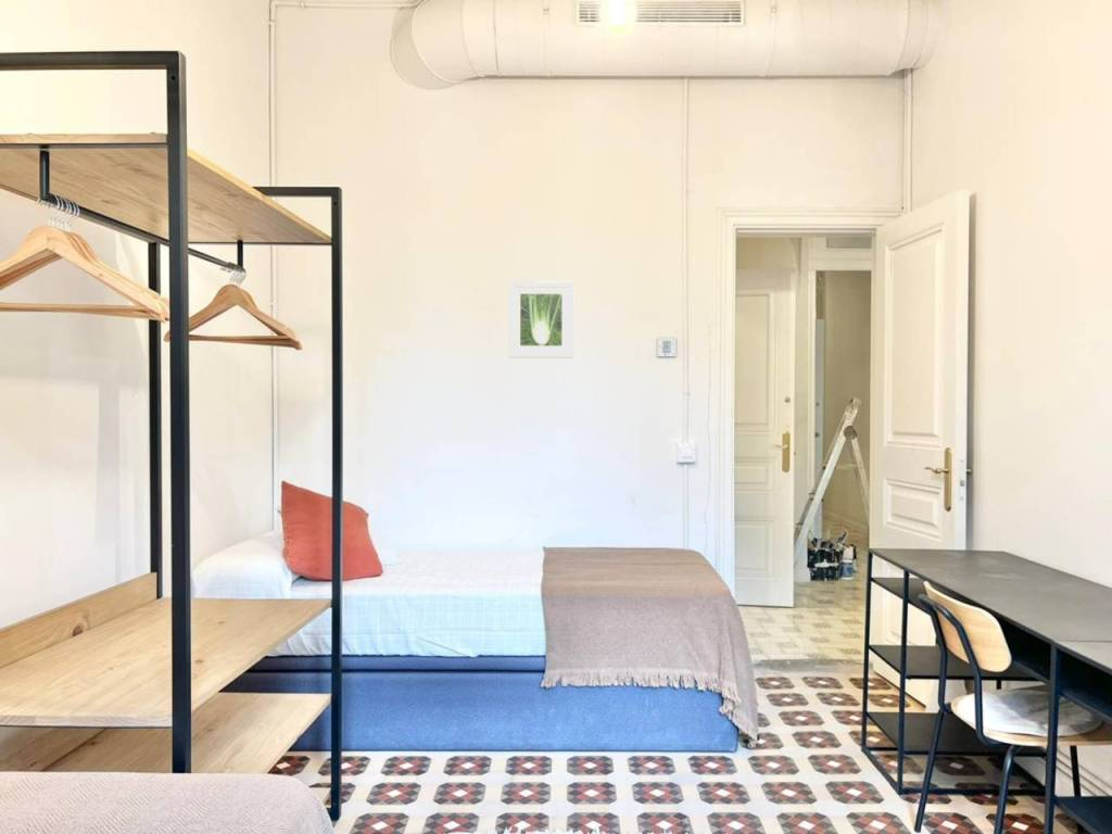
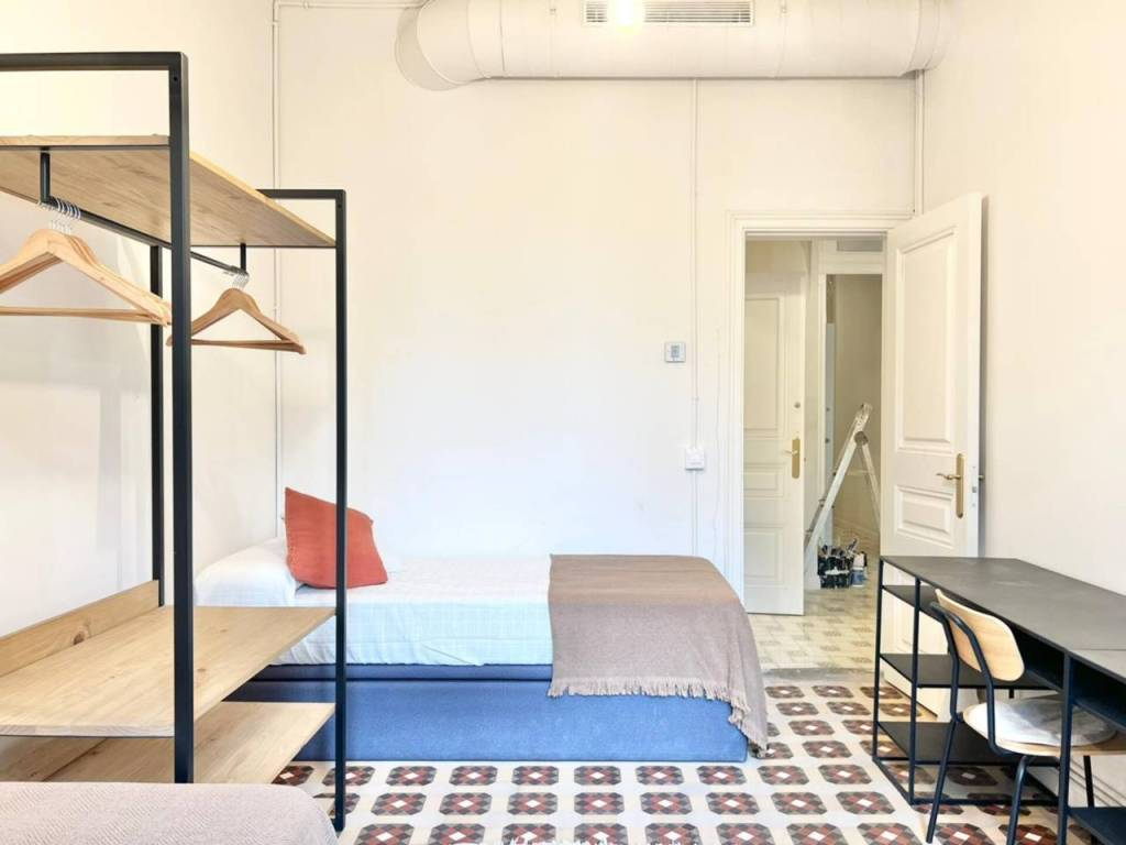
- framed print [507,280,576,358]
